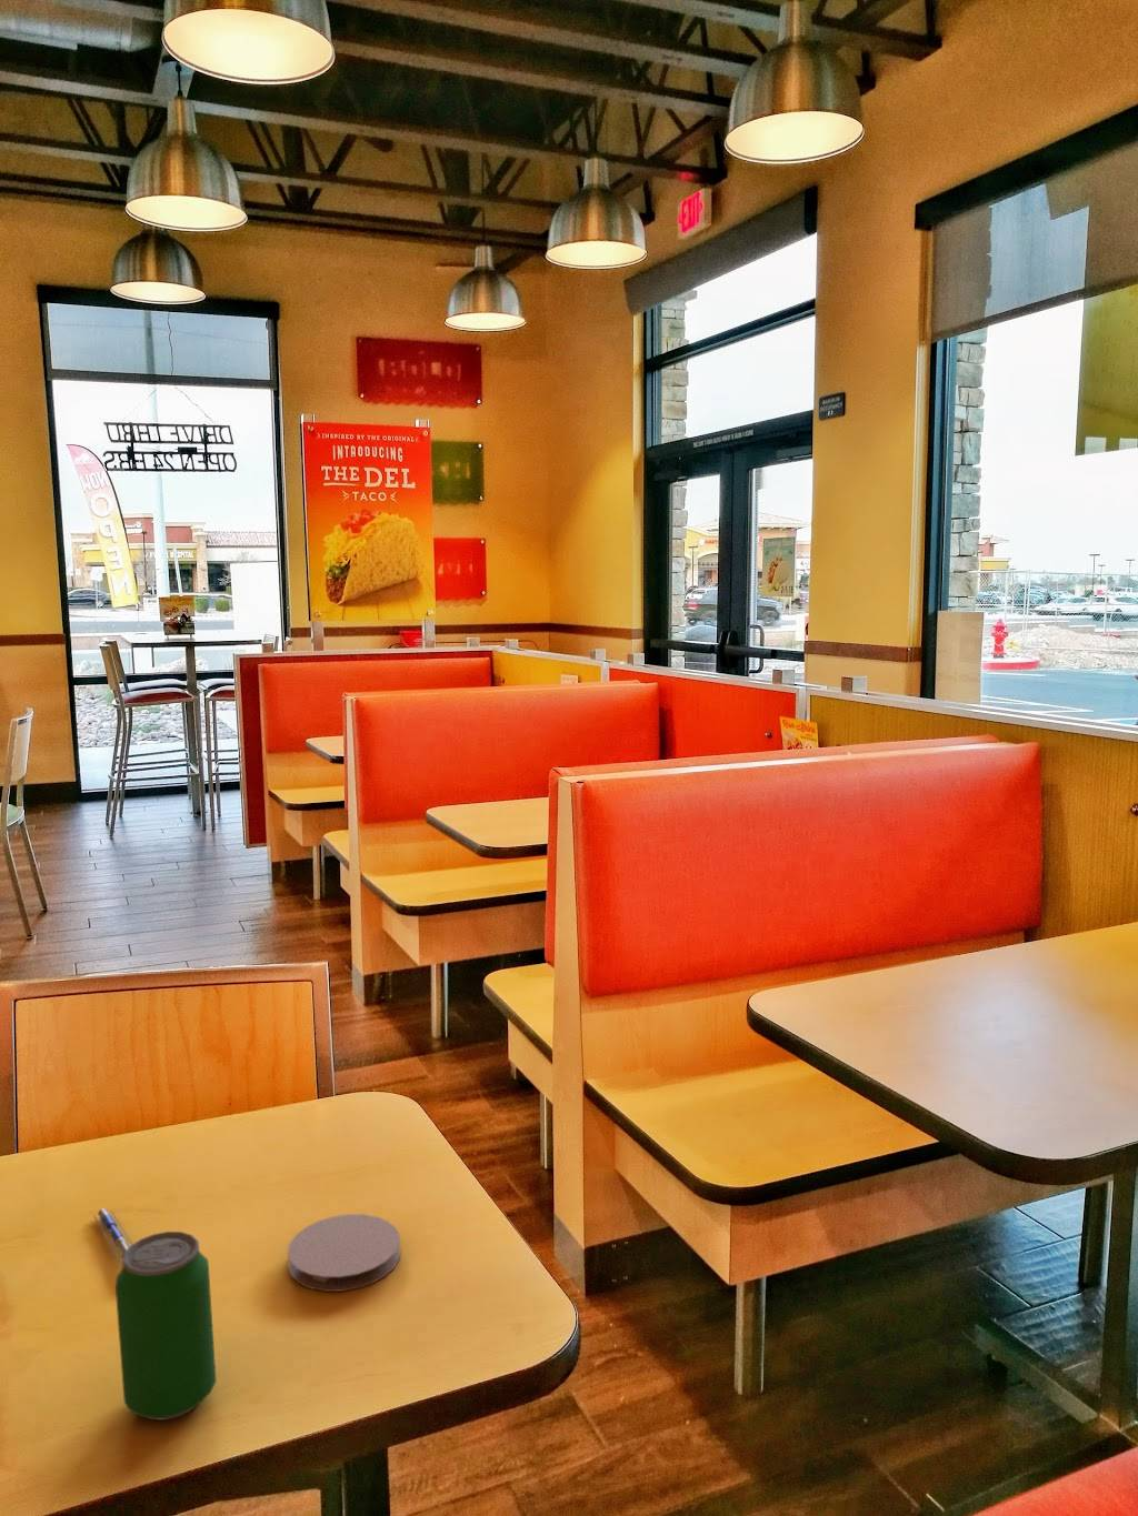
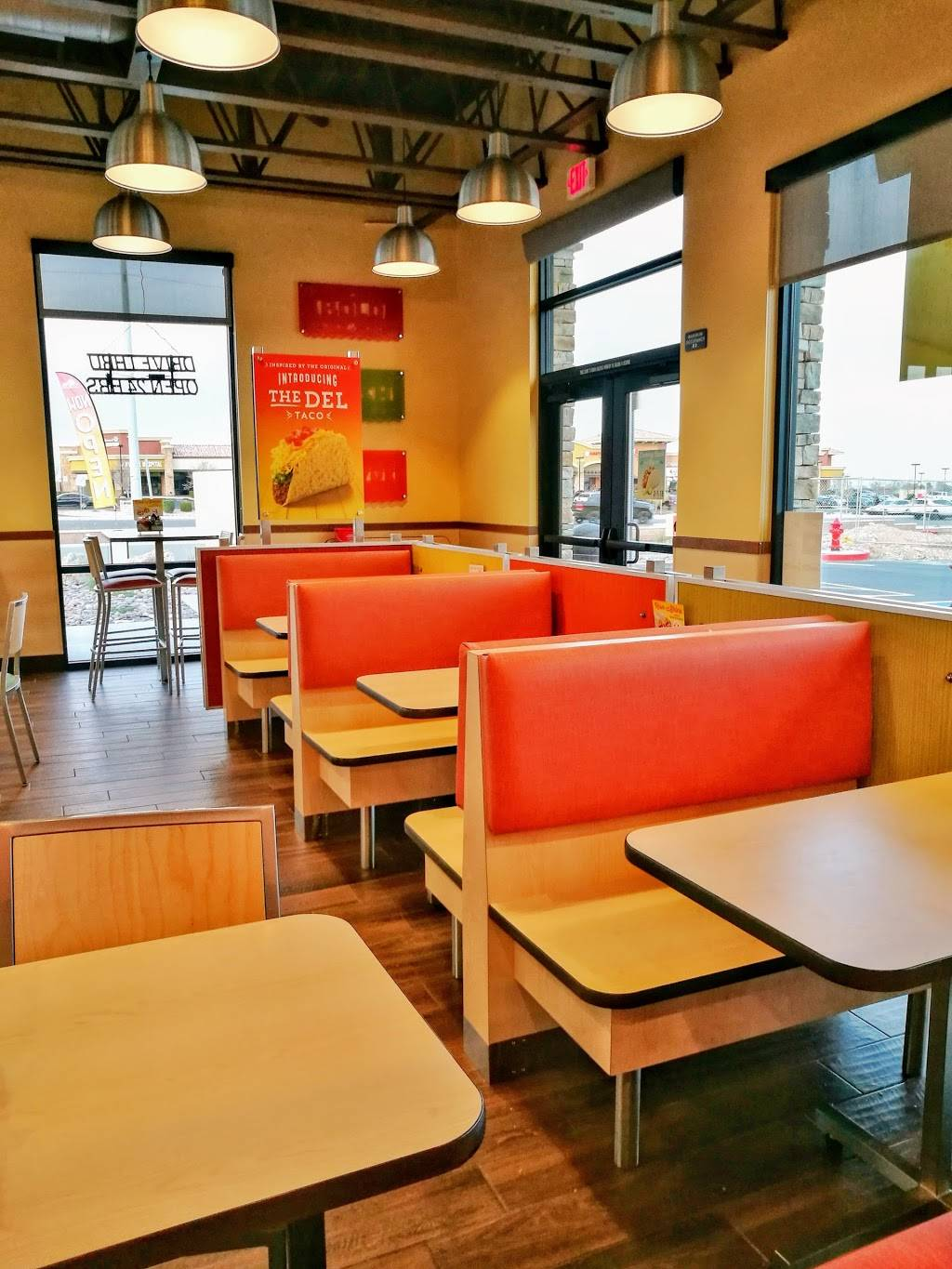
- beverage can [115,1230,216,1422]
- pen [92,1208,134,1268]
- coaster [287,1213,402,1293]
